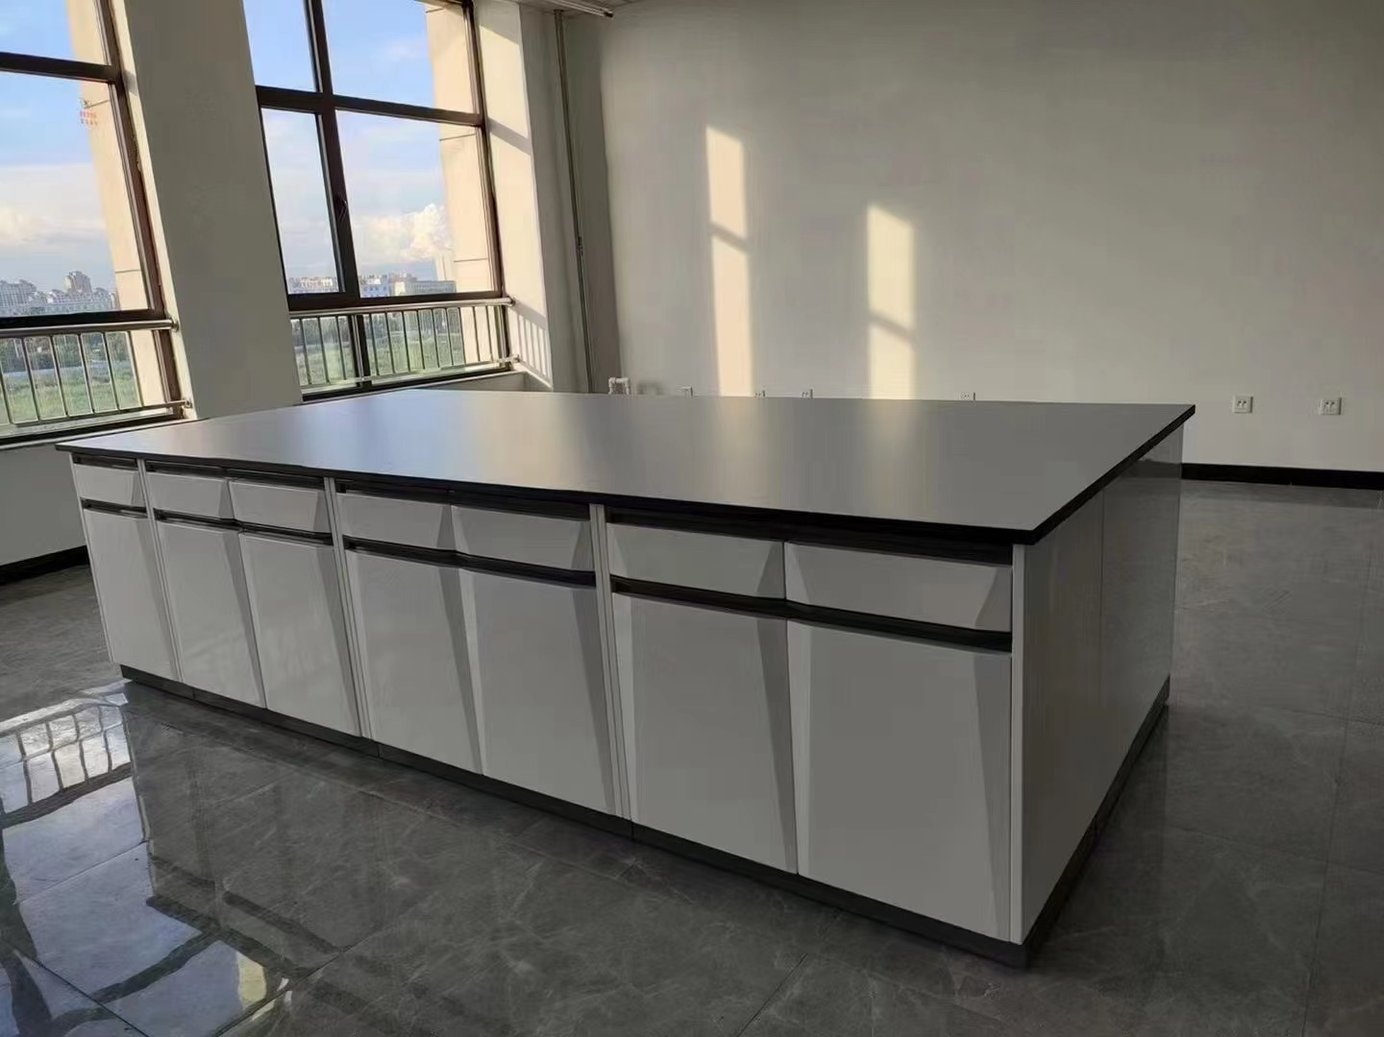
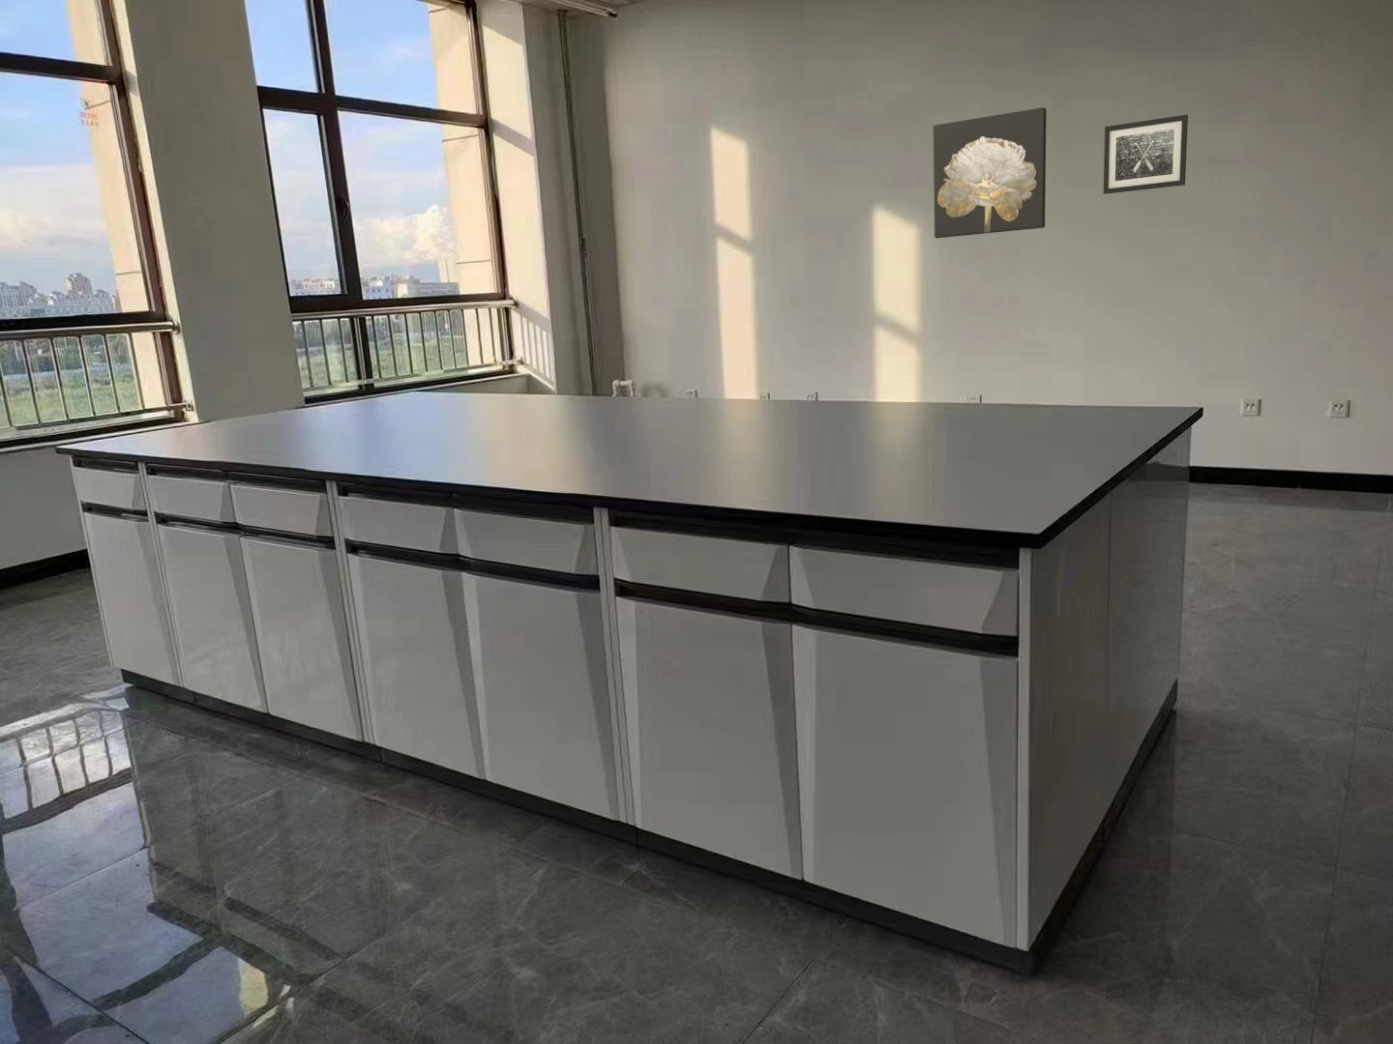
+ wall art [1102,114,1189,195]
+ wall art [932,106,1046,239]
